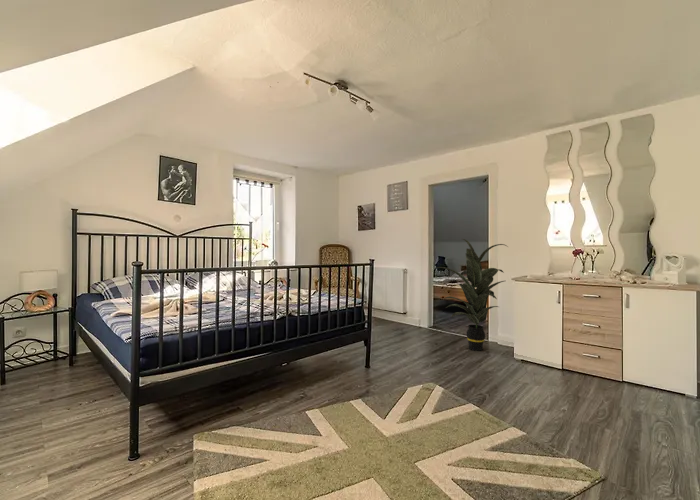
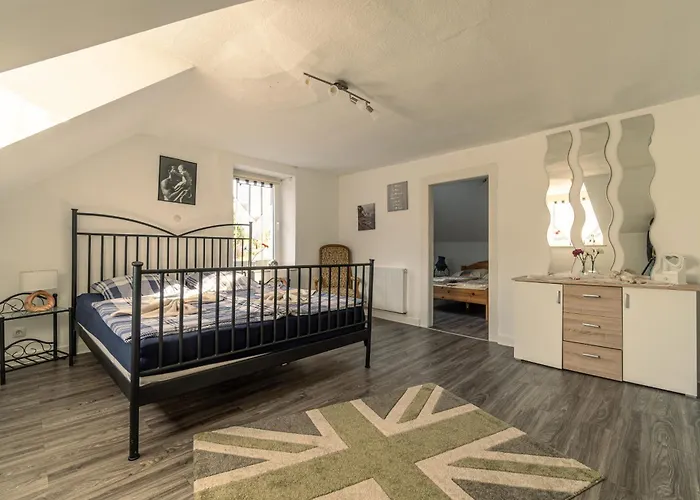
- indoor plant [436,238,509,352]
